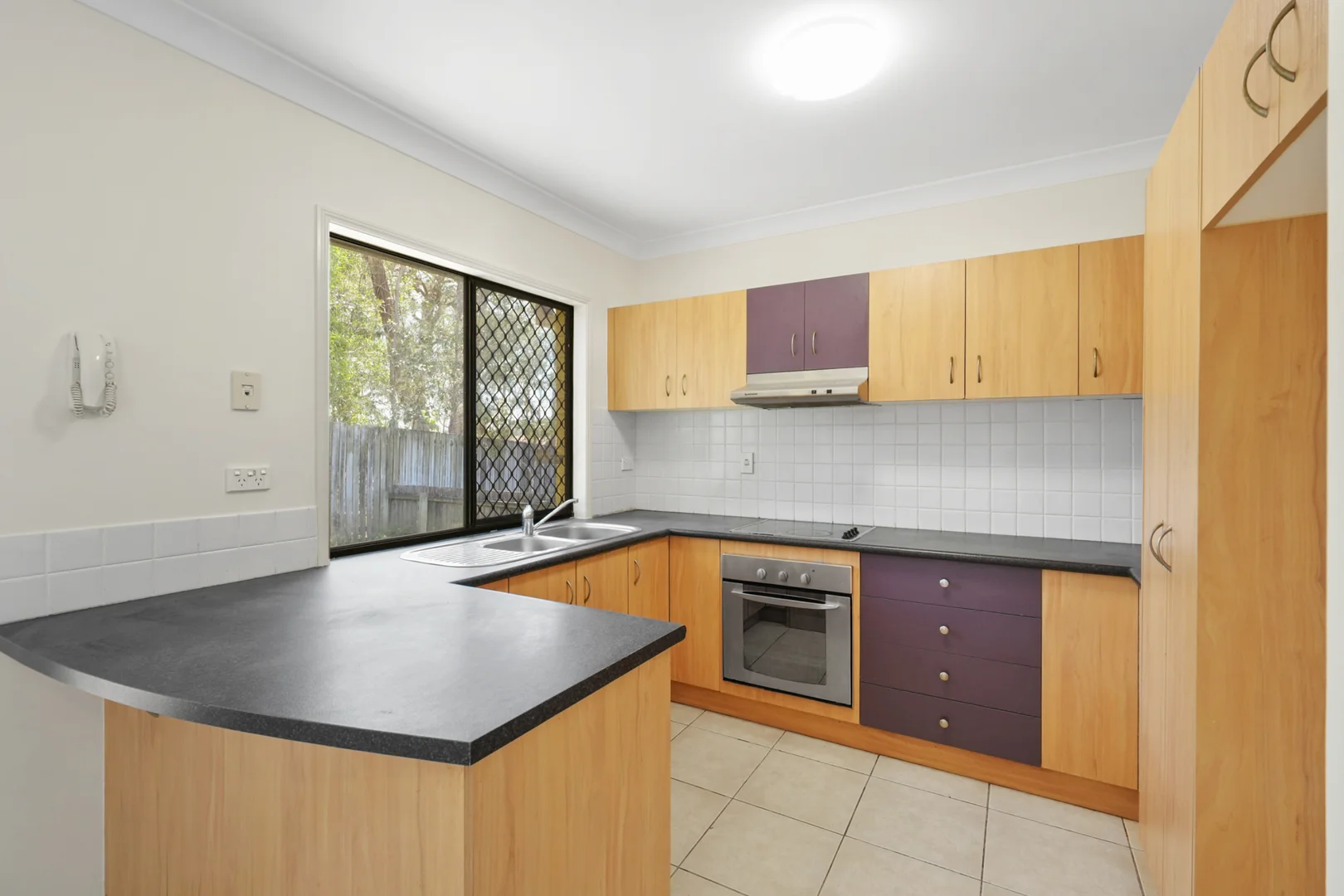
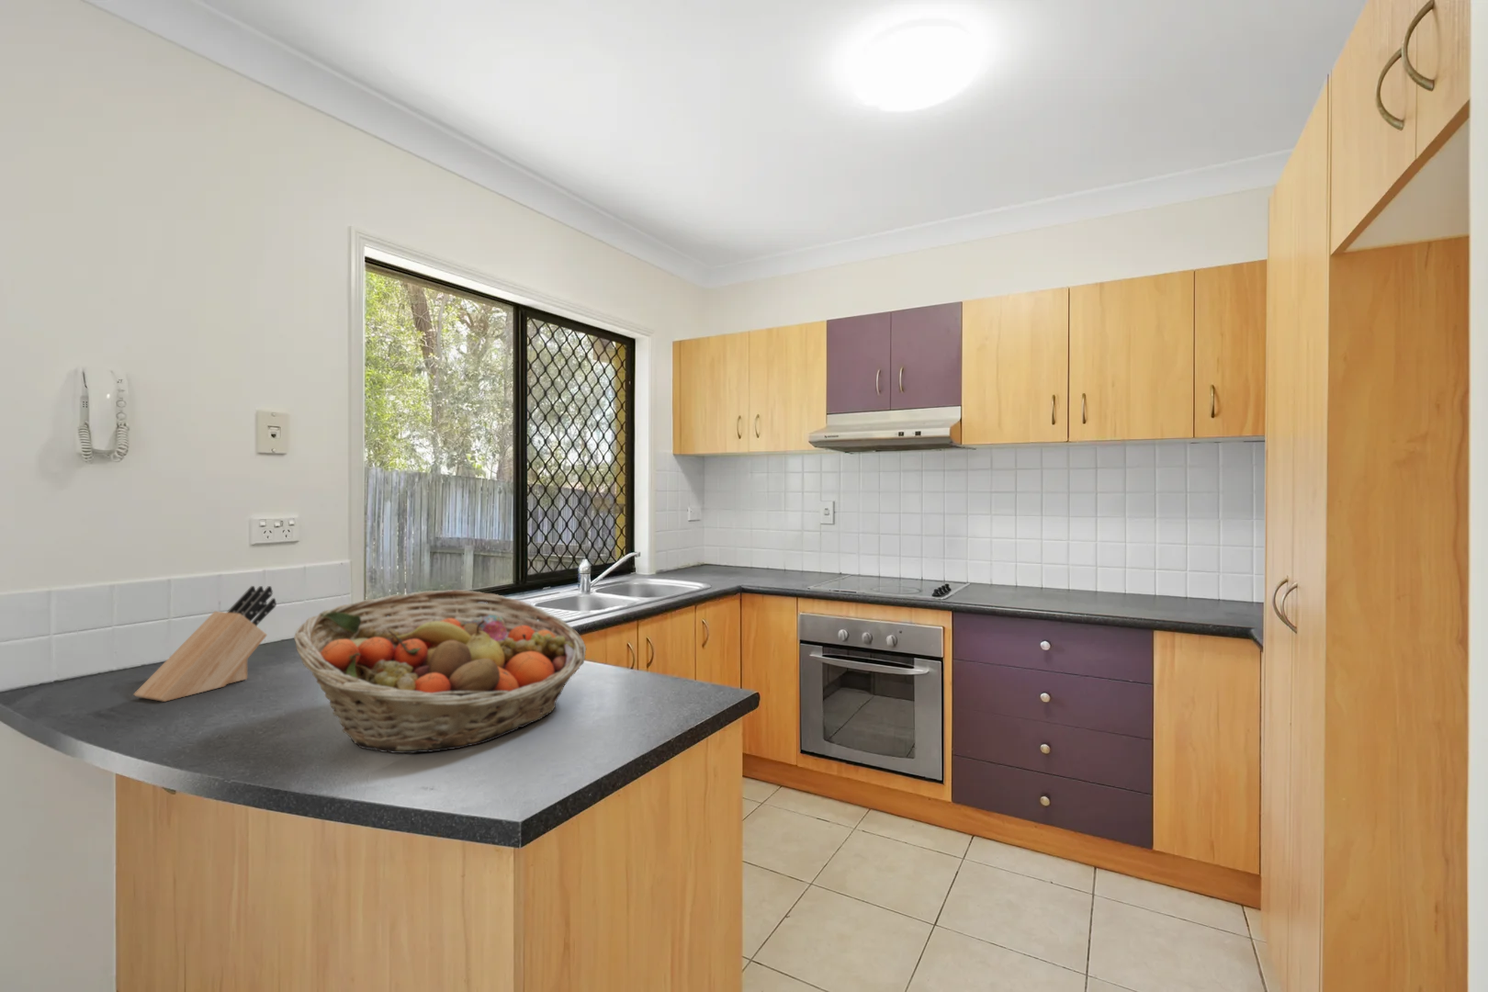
+ knife block [132,585,278,703]
+ fruit basket [293,589,587,754]
